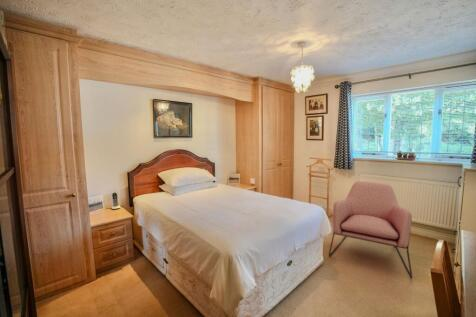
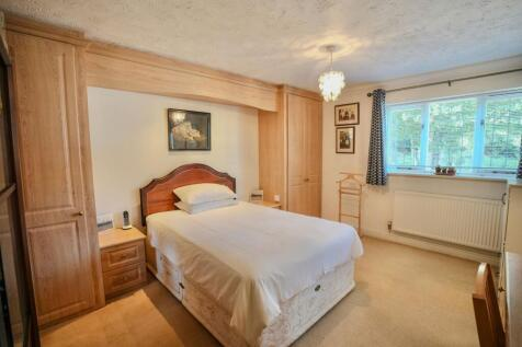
- armchair [328,180,413,278]
